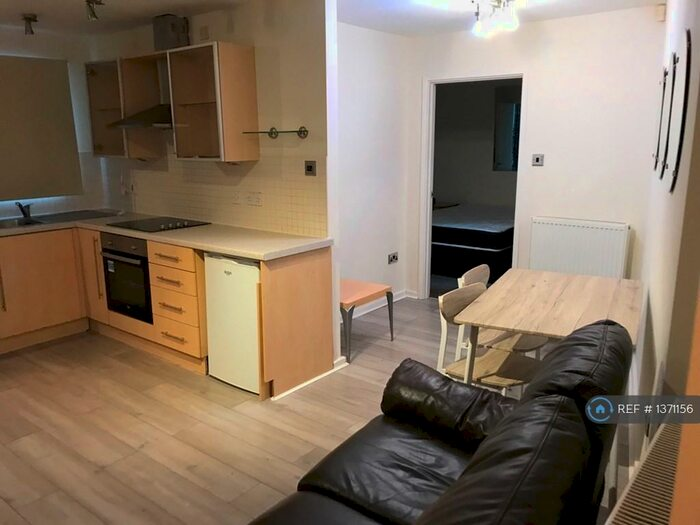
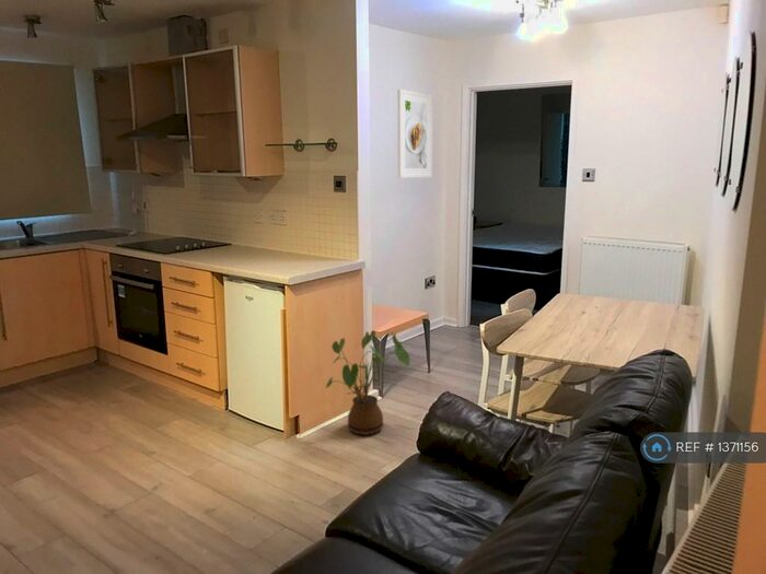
+ house plant [325,330,411,436]
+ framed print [396,89,433,179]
